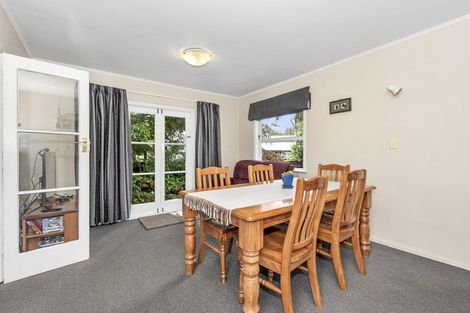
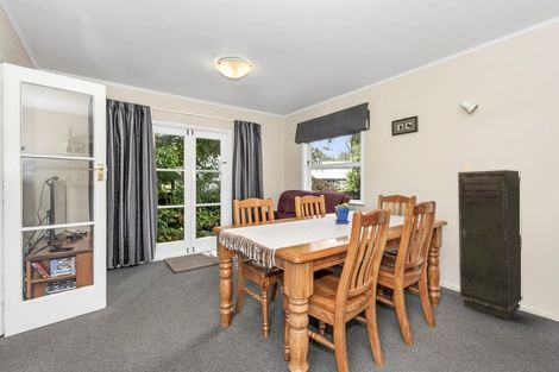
+ storage cabinet [457,169,523,321]
